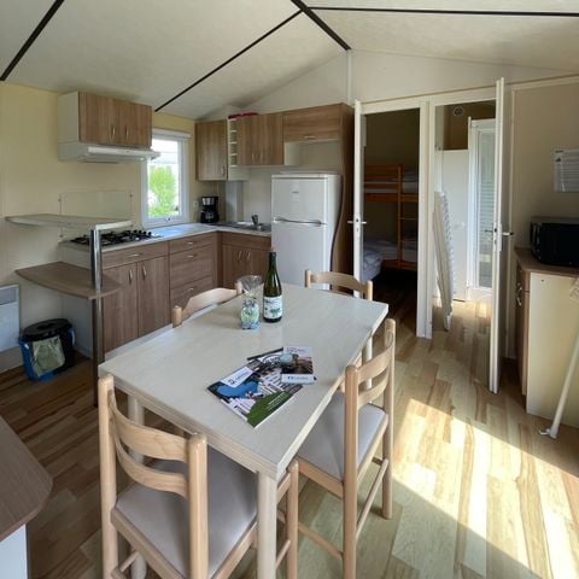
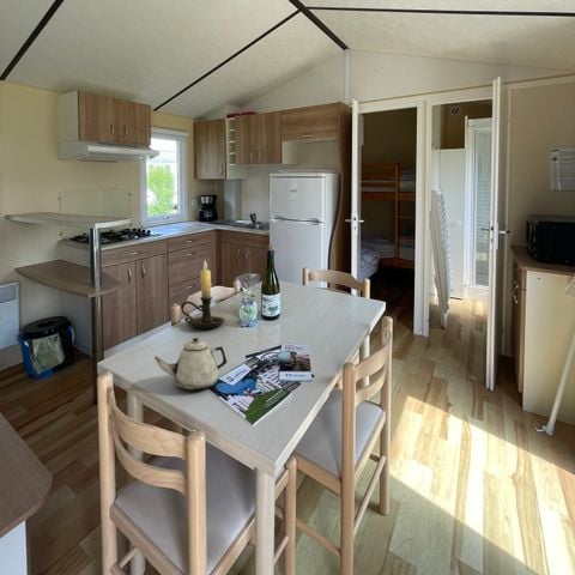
+ teapot [153,337,228,391]
+ candle holder [180,260,225,329]
